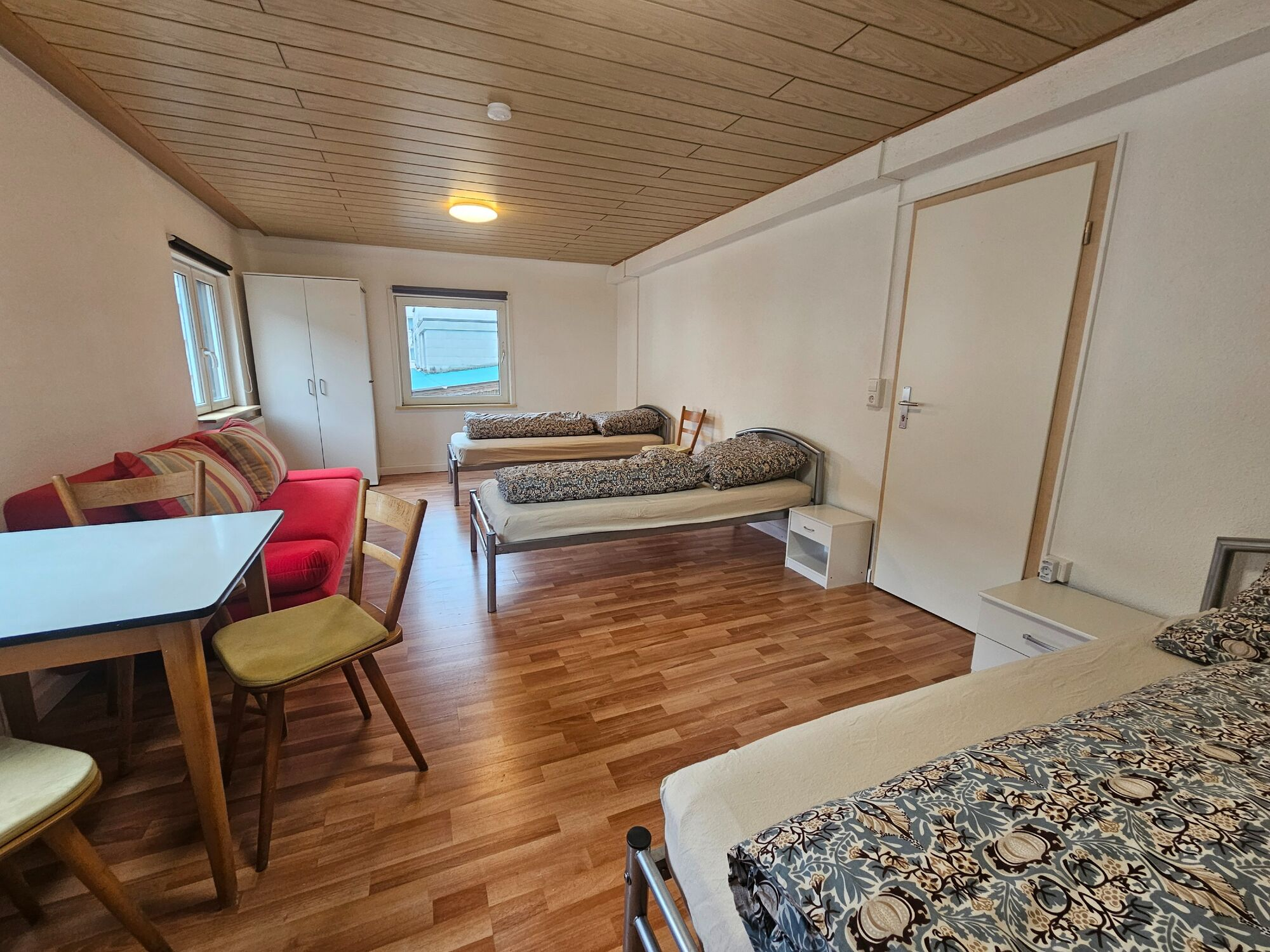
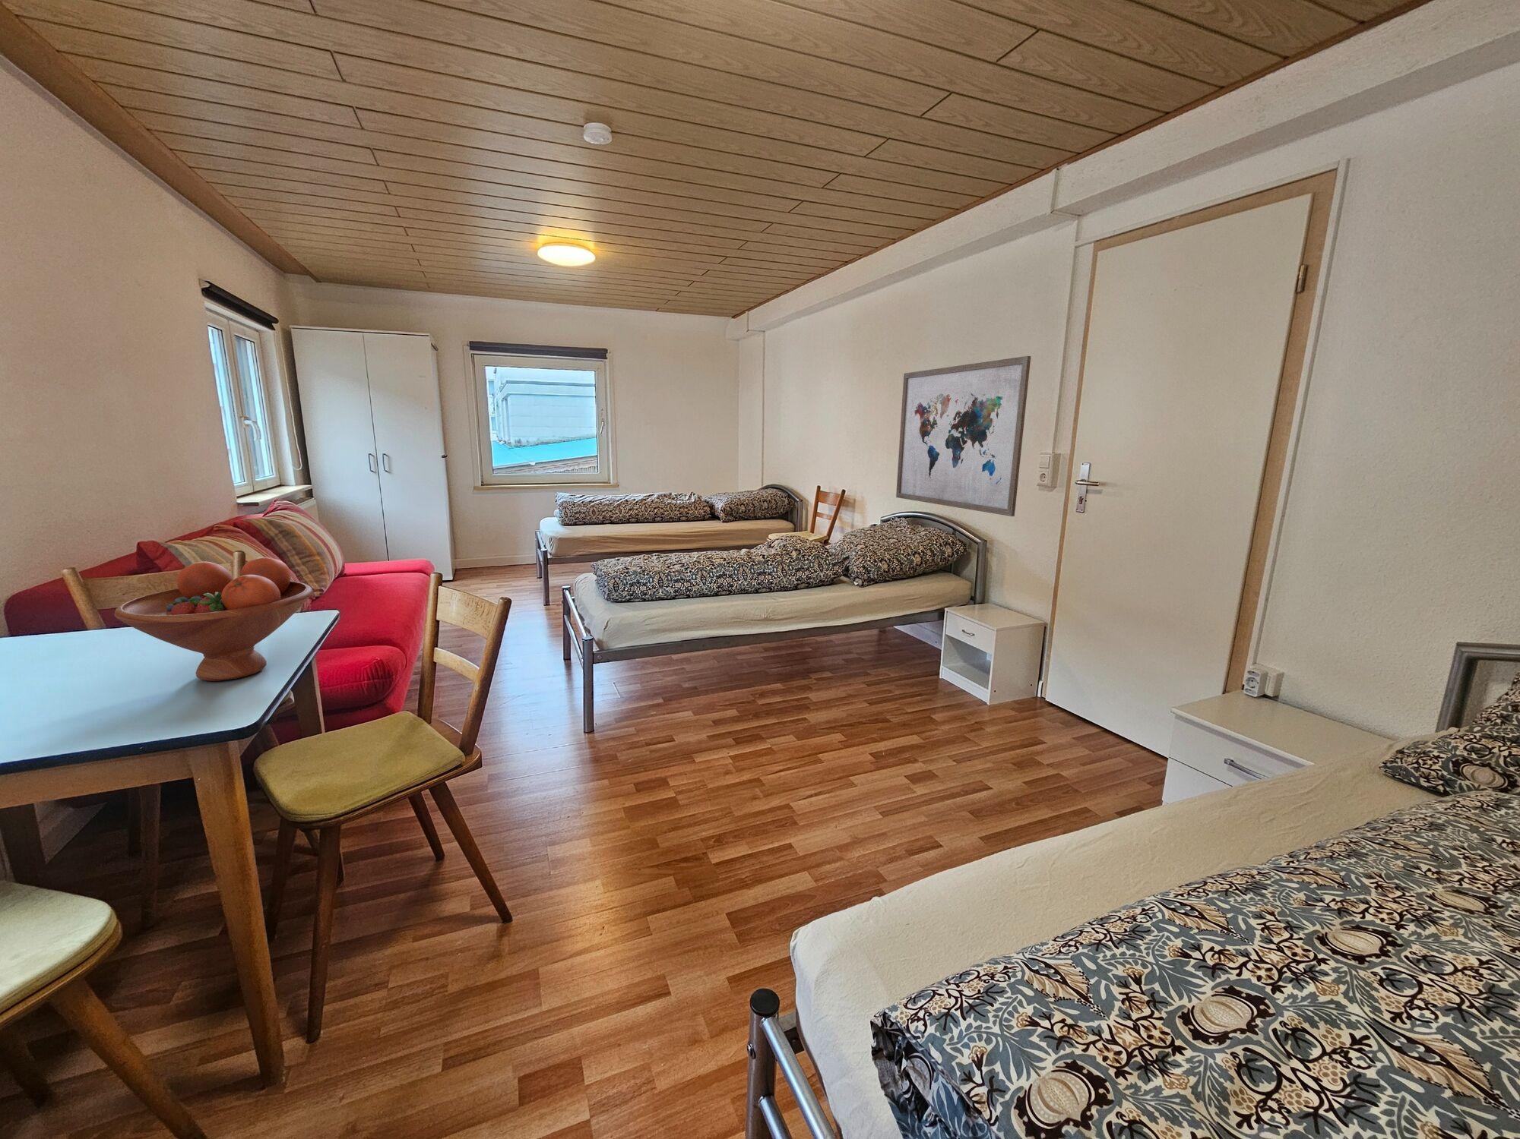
+ wall art [895,355,1032,517]
+ fruit bowl [114,556,314,682]
